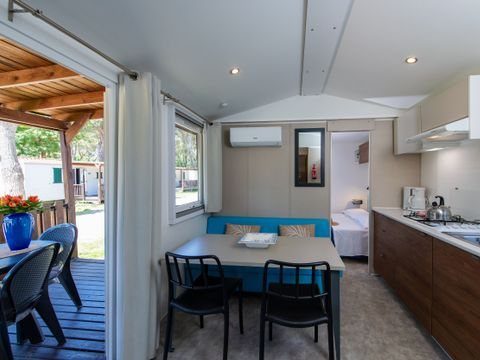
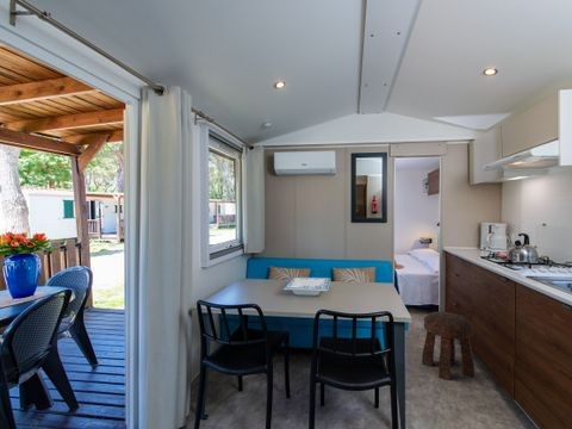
+ stool [421,310,475,381]
